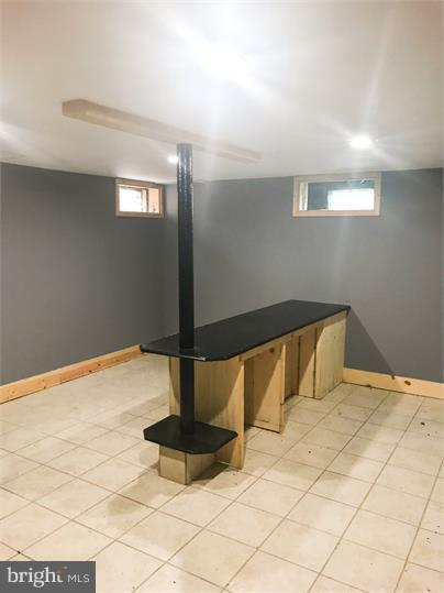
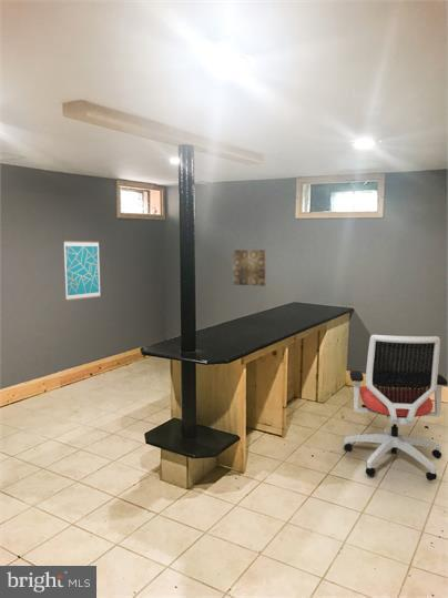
+ wall art [62,240,102,302]
+ office chair [343,334,448,482]
+ wall art [233,249,267,287]
